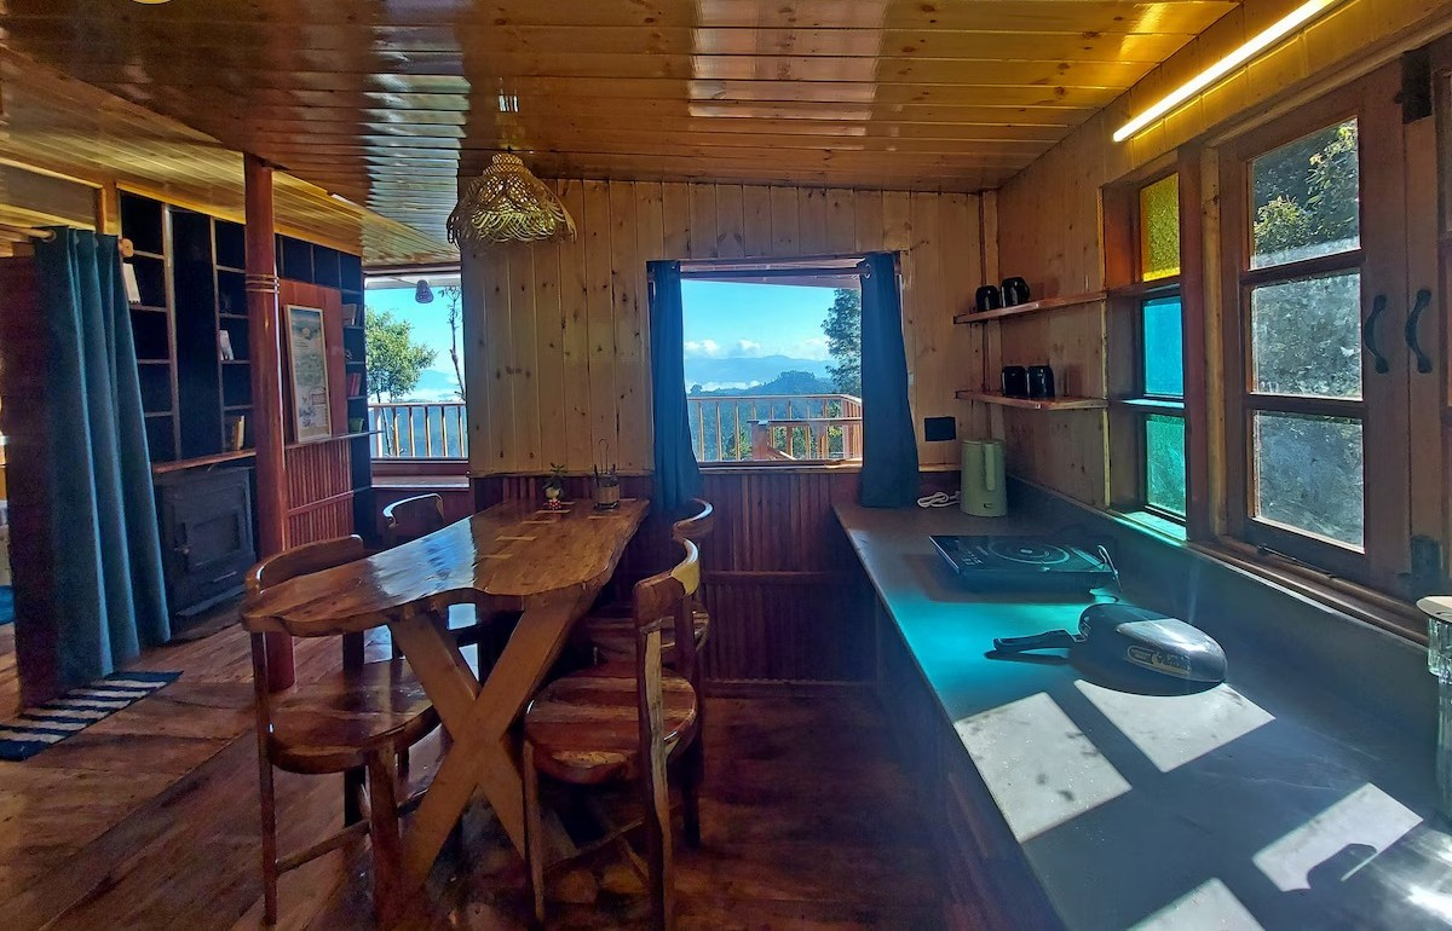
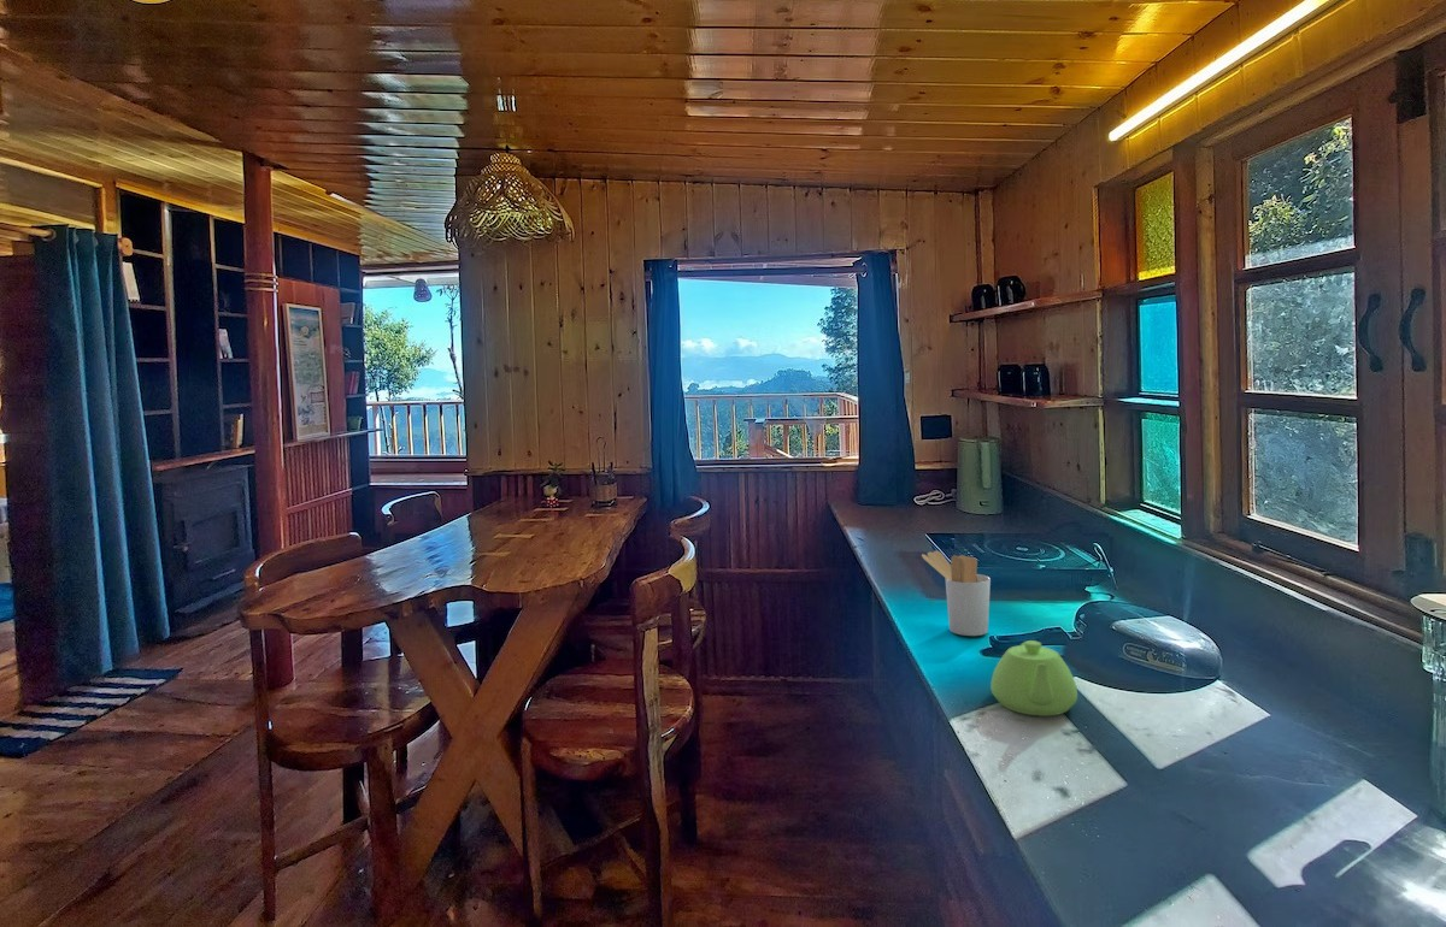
+ teapot [989,639,1078,718]
+ utensil holder [921,550,992,637]
